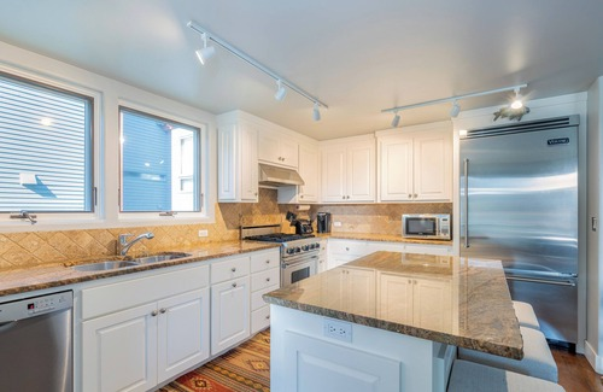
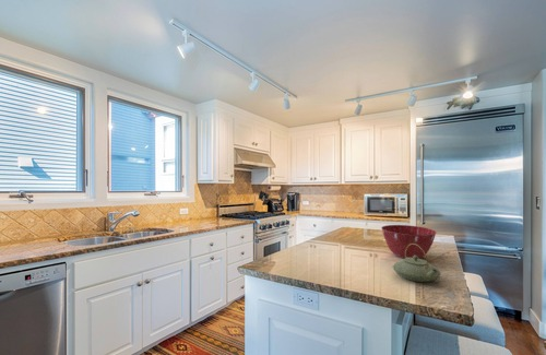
+ mixing bowl [380,224,437,259]
+ teapot [392,244,441,283]
